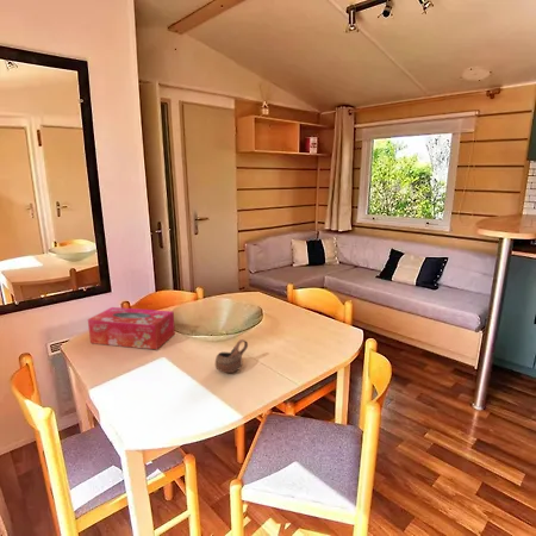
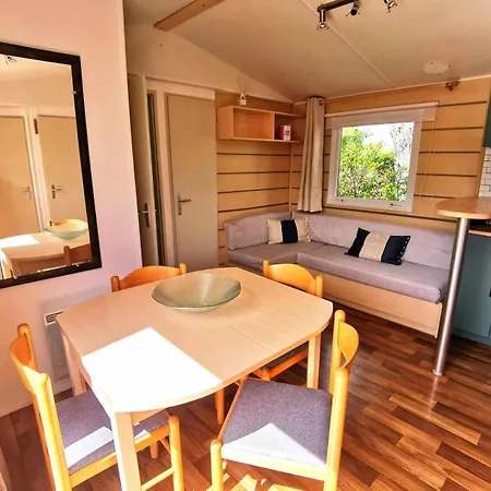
- tissue box [87,306,176,350]
- cup [214,338,249,374]
